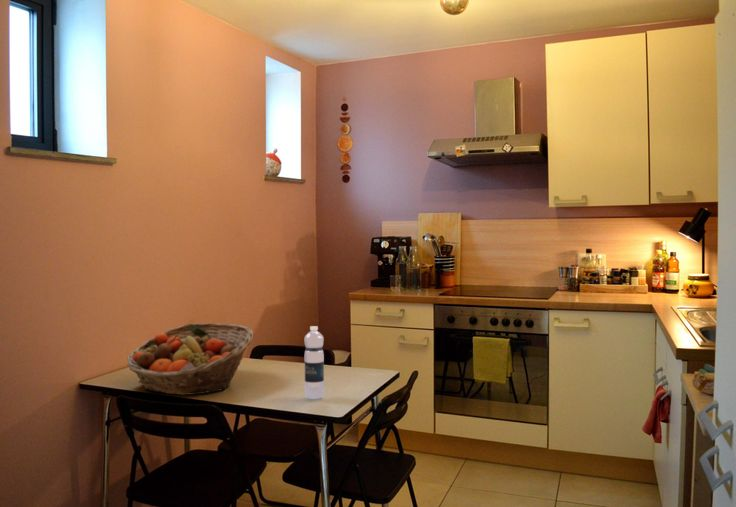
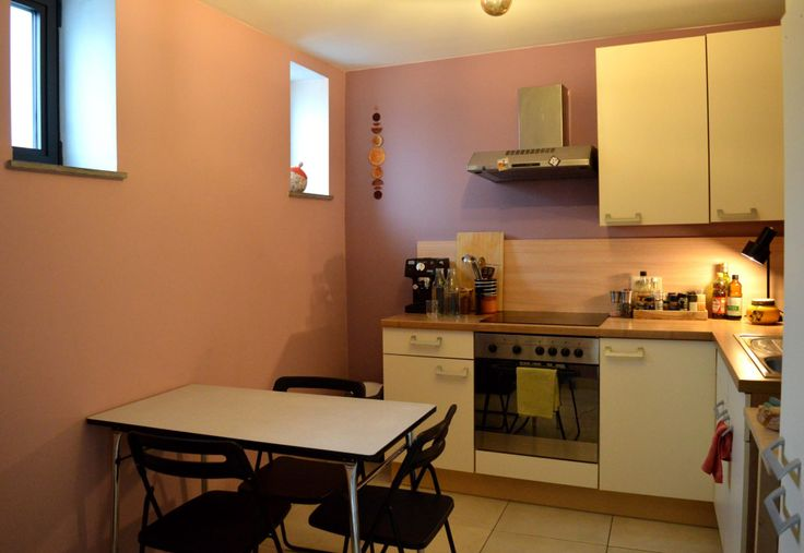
- water bottle [304,325,325,400]
- fruit basket [126,322,254,396]
